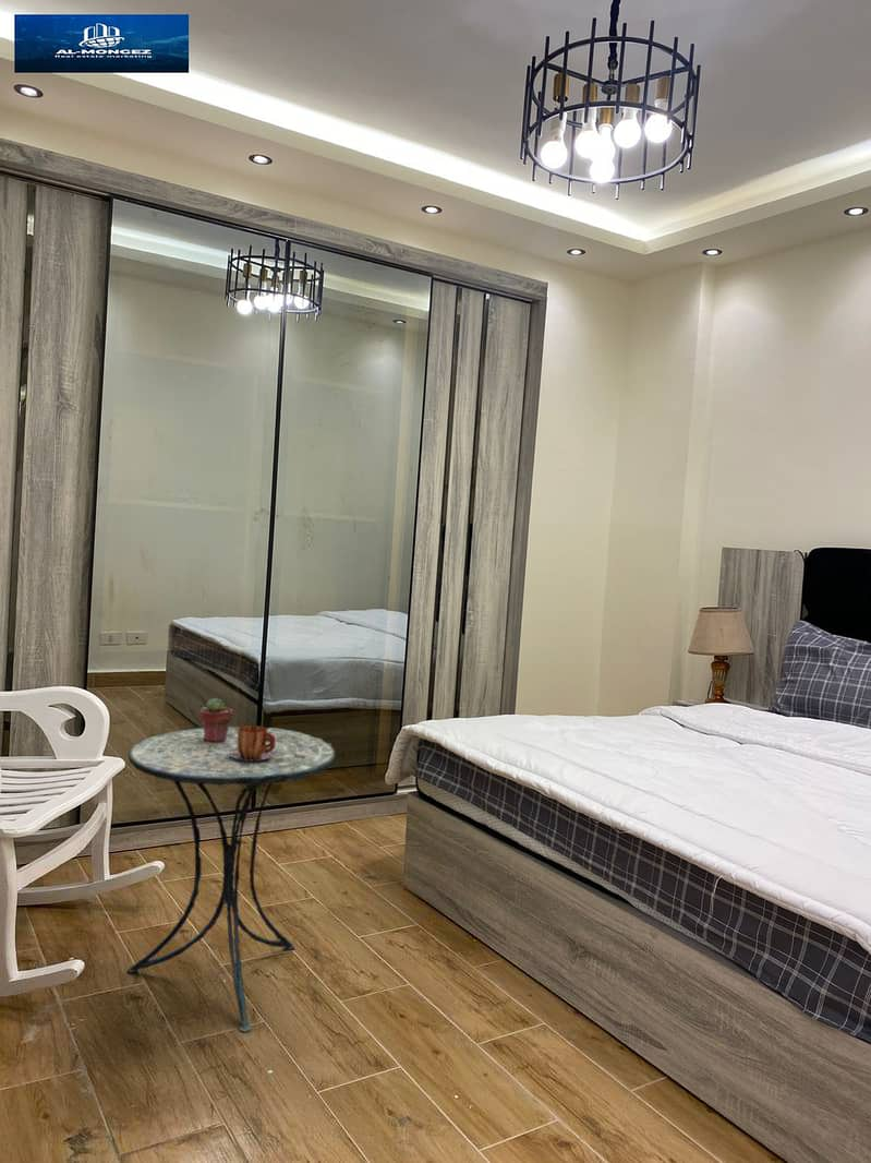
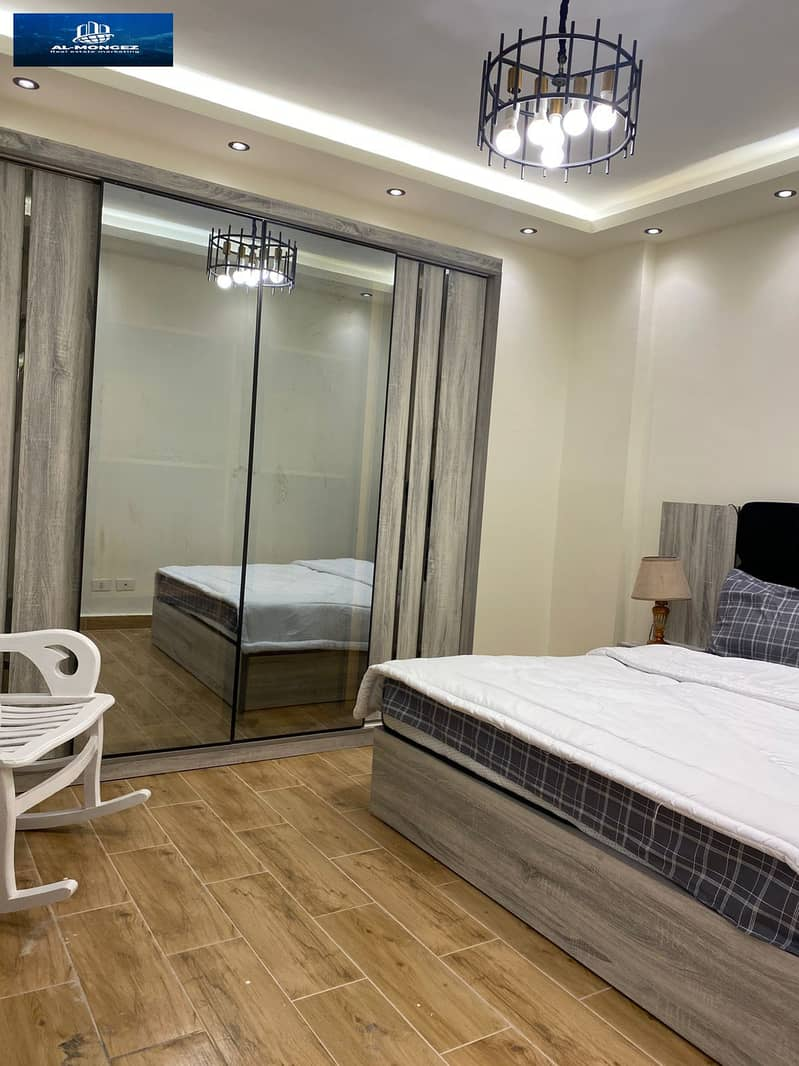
- side table [126,726,337,1034]
- potted succulent [198,697,233,742]
- mug [229,724,276,762]
